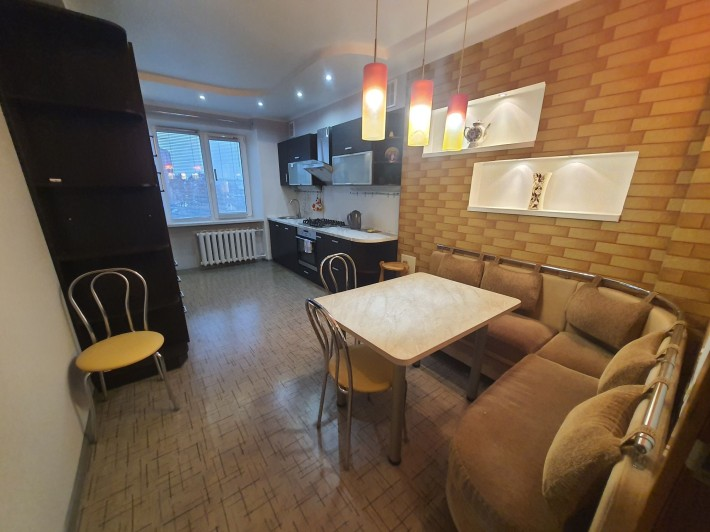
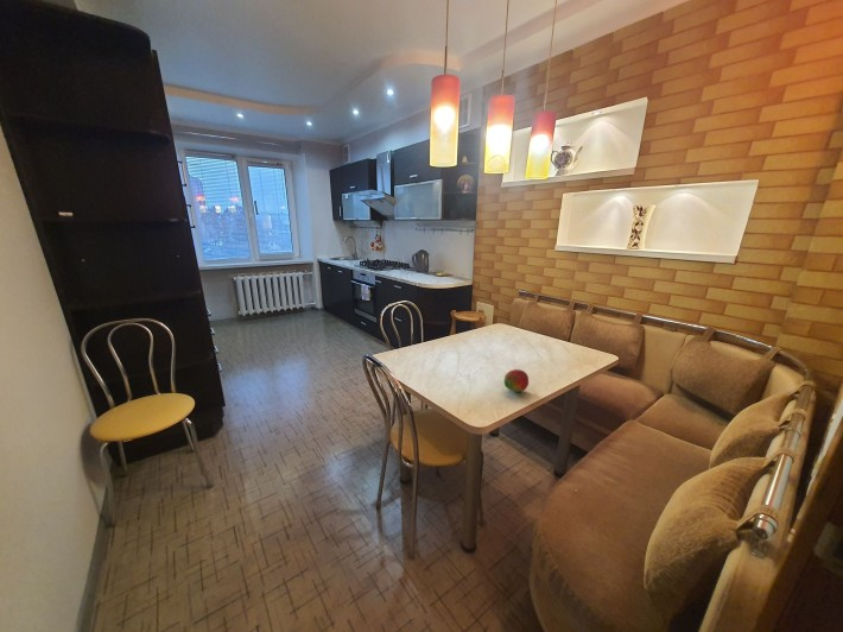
+ fruit [503,368,530,393]
